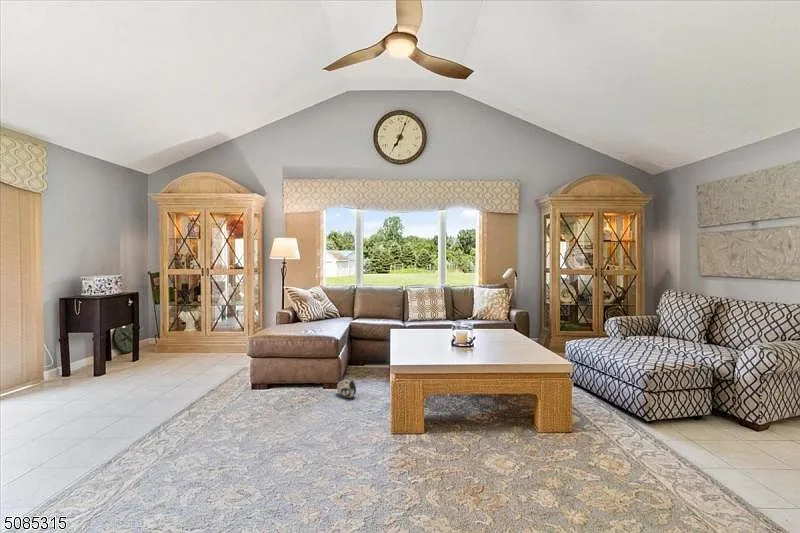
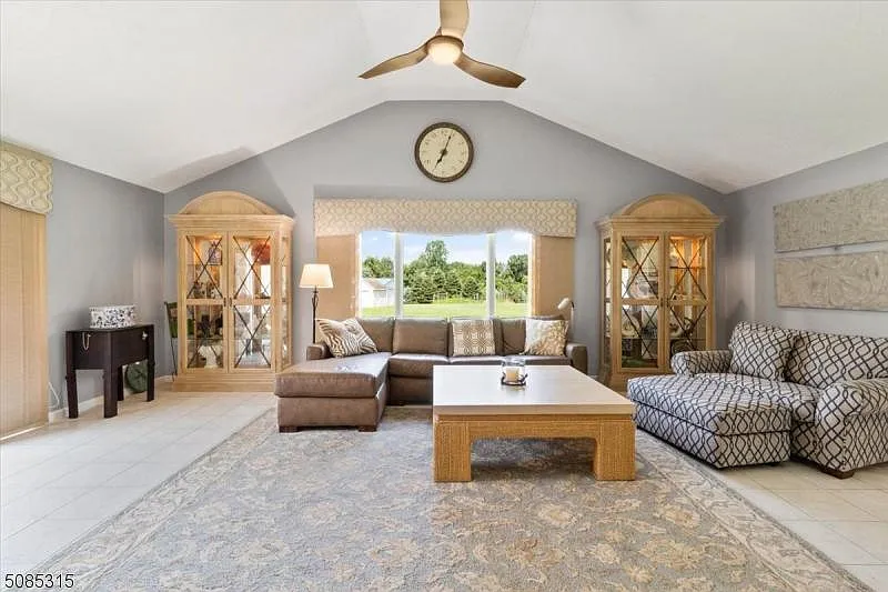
- plush toy [336,375,357,399]
